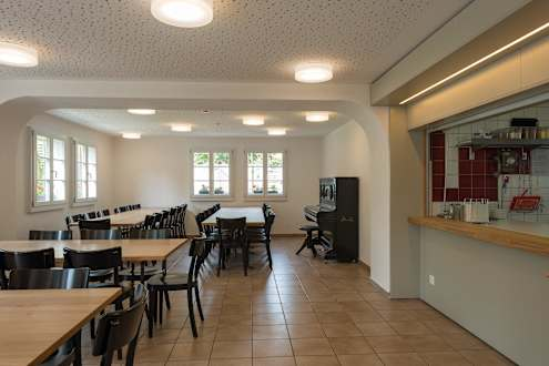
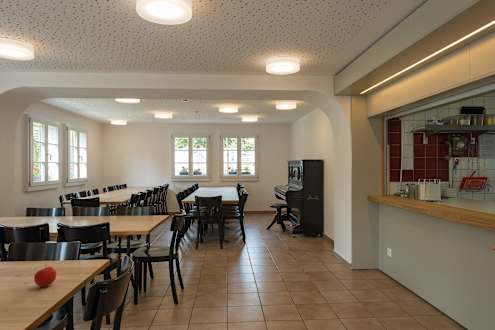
+ fruit [33,264,57,288]
